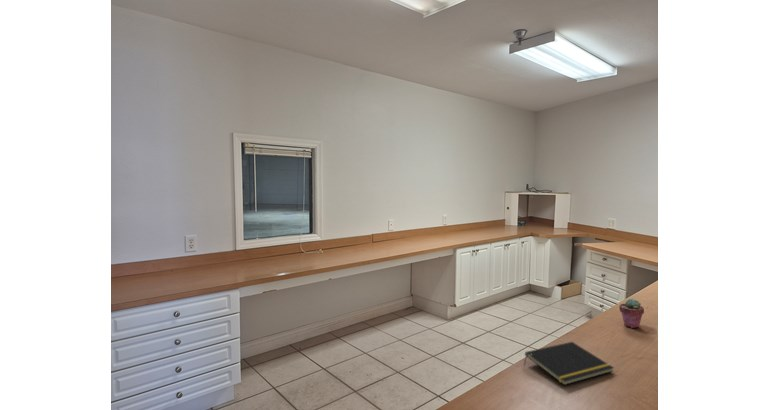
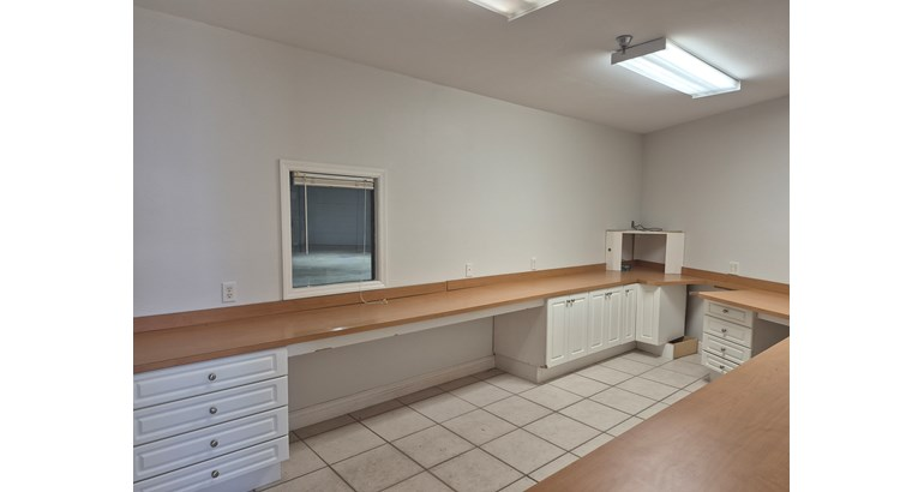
- notepad [523,341,615,386]
- potted succulent [618,298,645,329]
